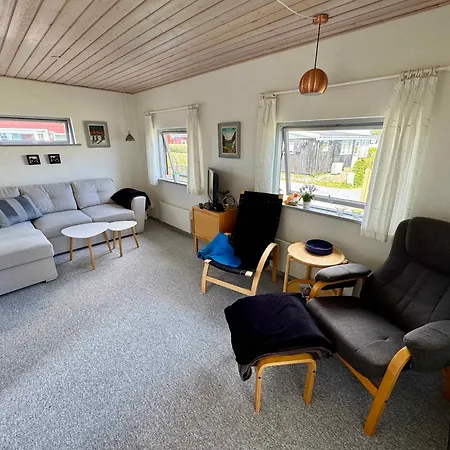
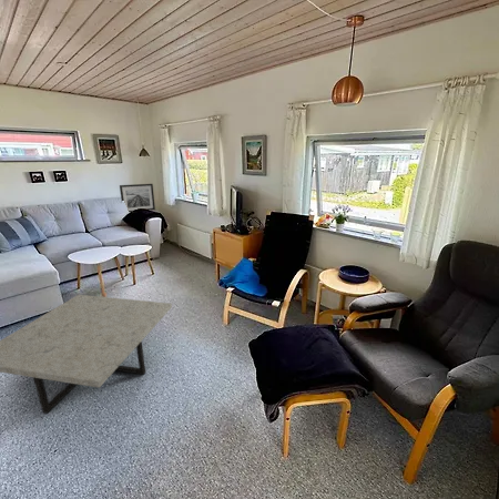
+ coffee table [0,294,173,415]
+ wall art [119,183,156,213]
